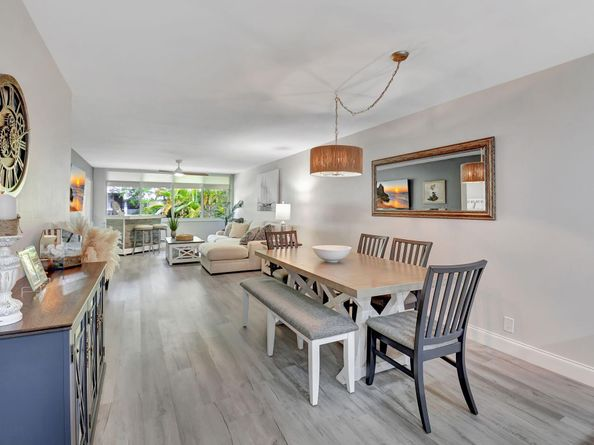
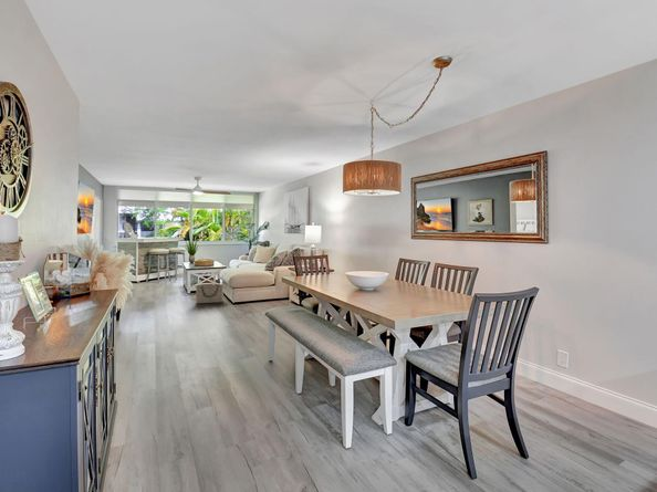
+ basket [195,283,225,304]
